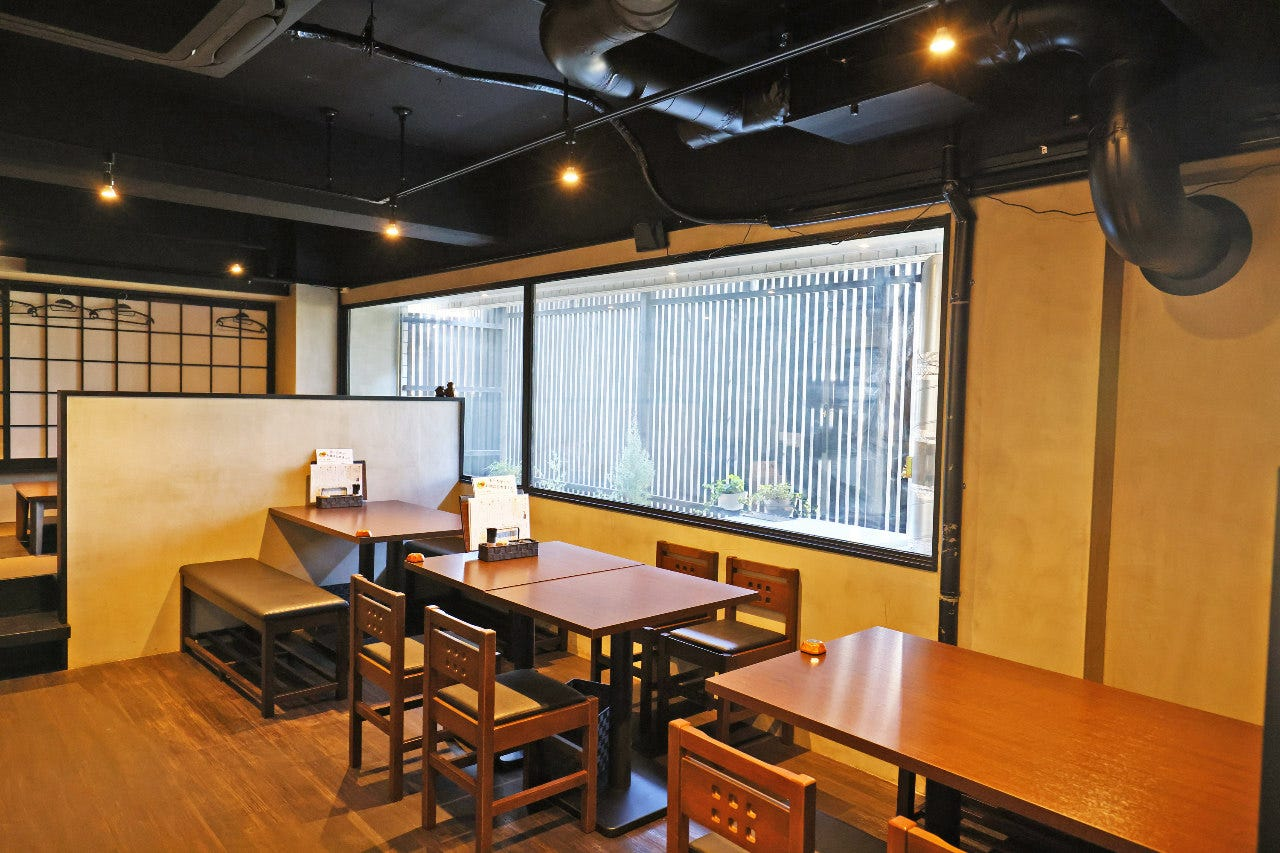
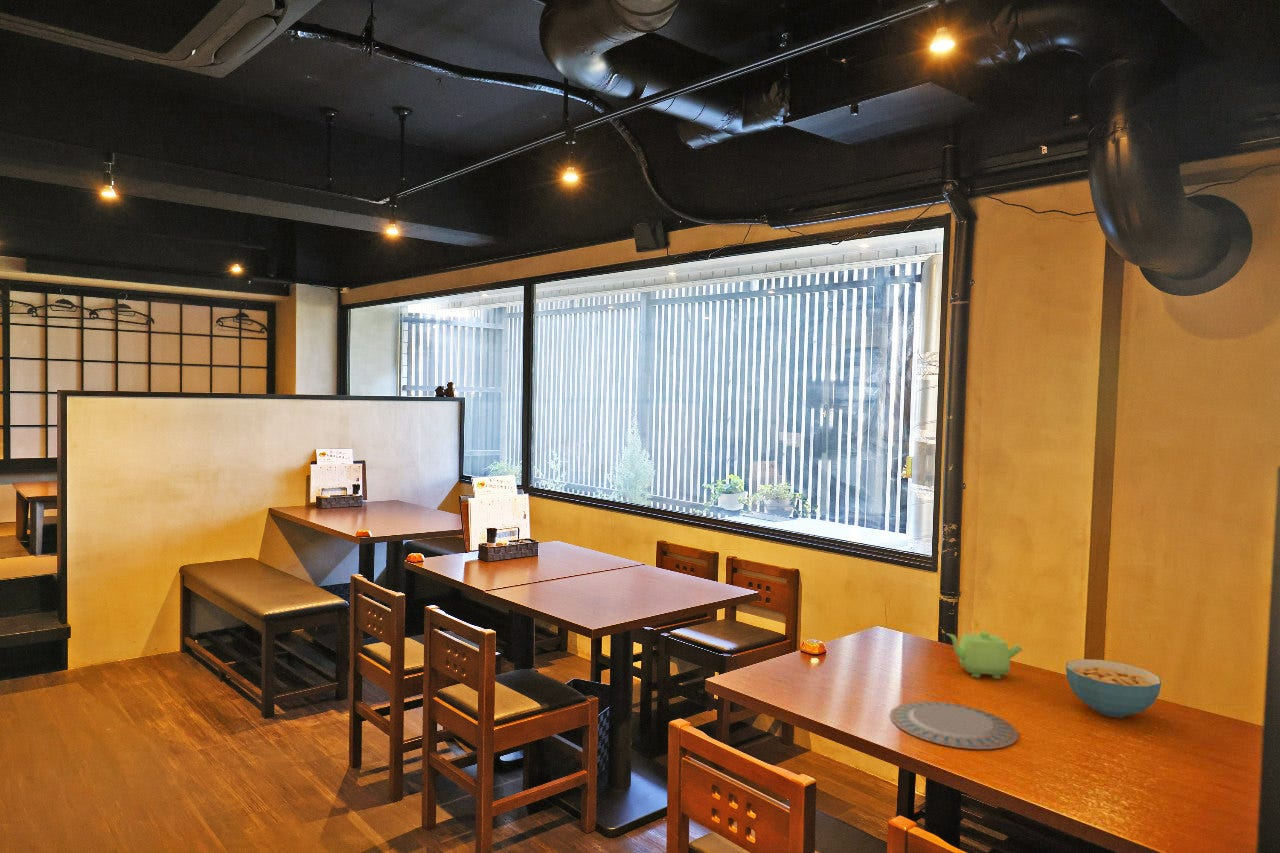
+ cereal bowl [1065,658,1162,718]
+ chinaware [889,701,1019,750]
+ teapot [945,630,1023,680]
